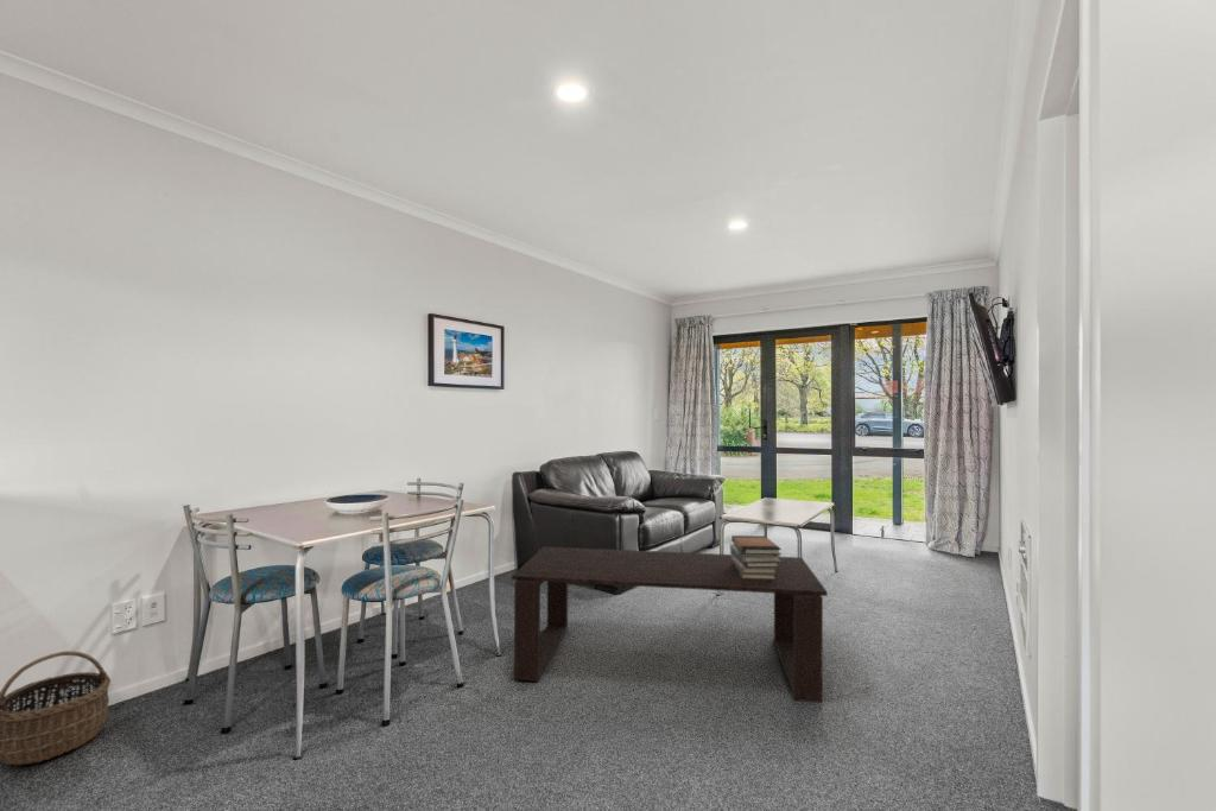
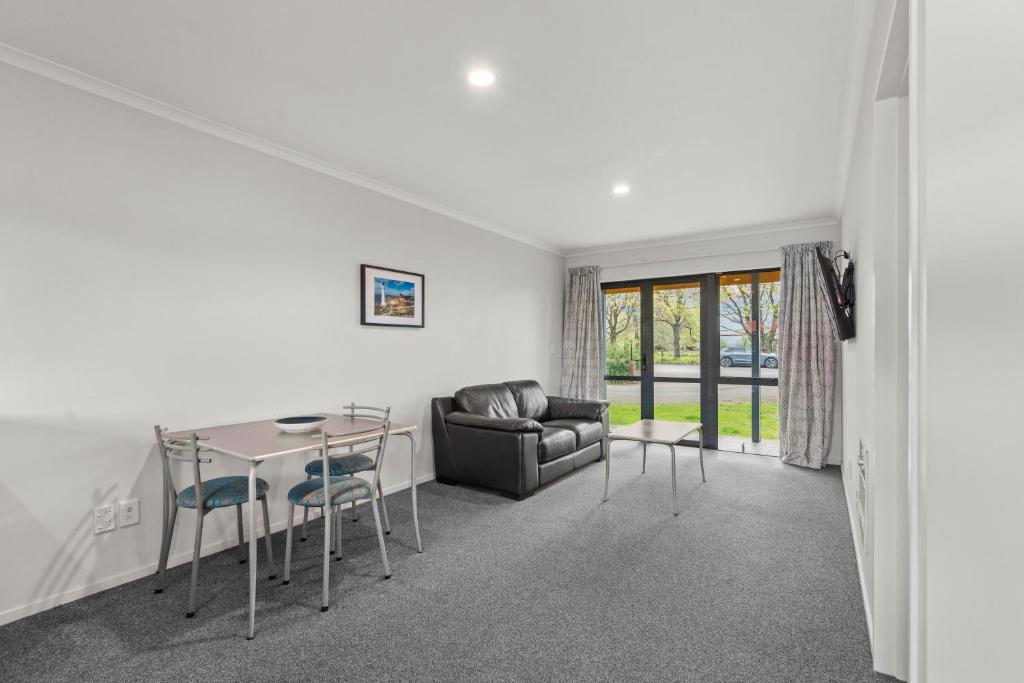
- book stack [729,534,783,579]
- coffee table [511,545,829,704]
- wicker basket [0,650,112,766]
